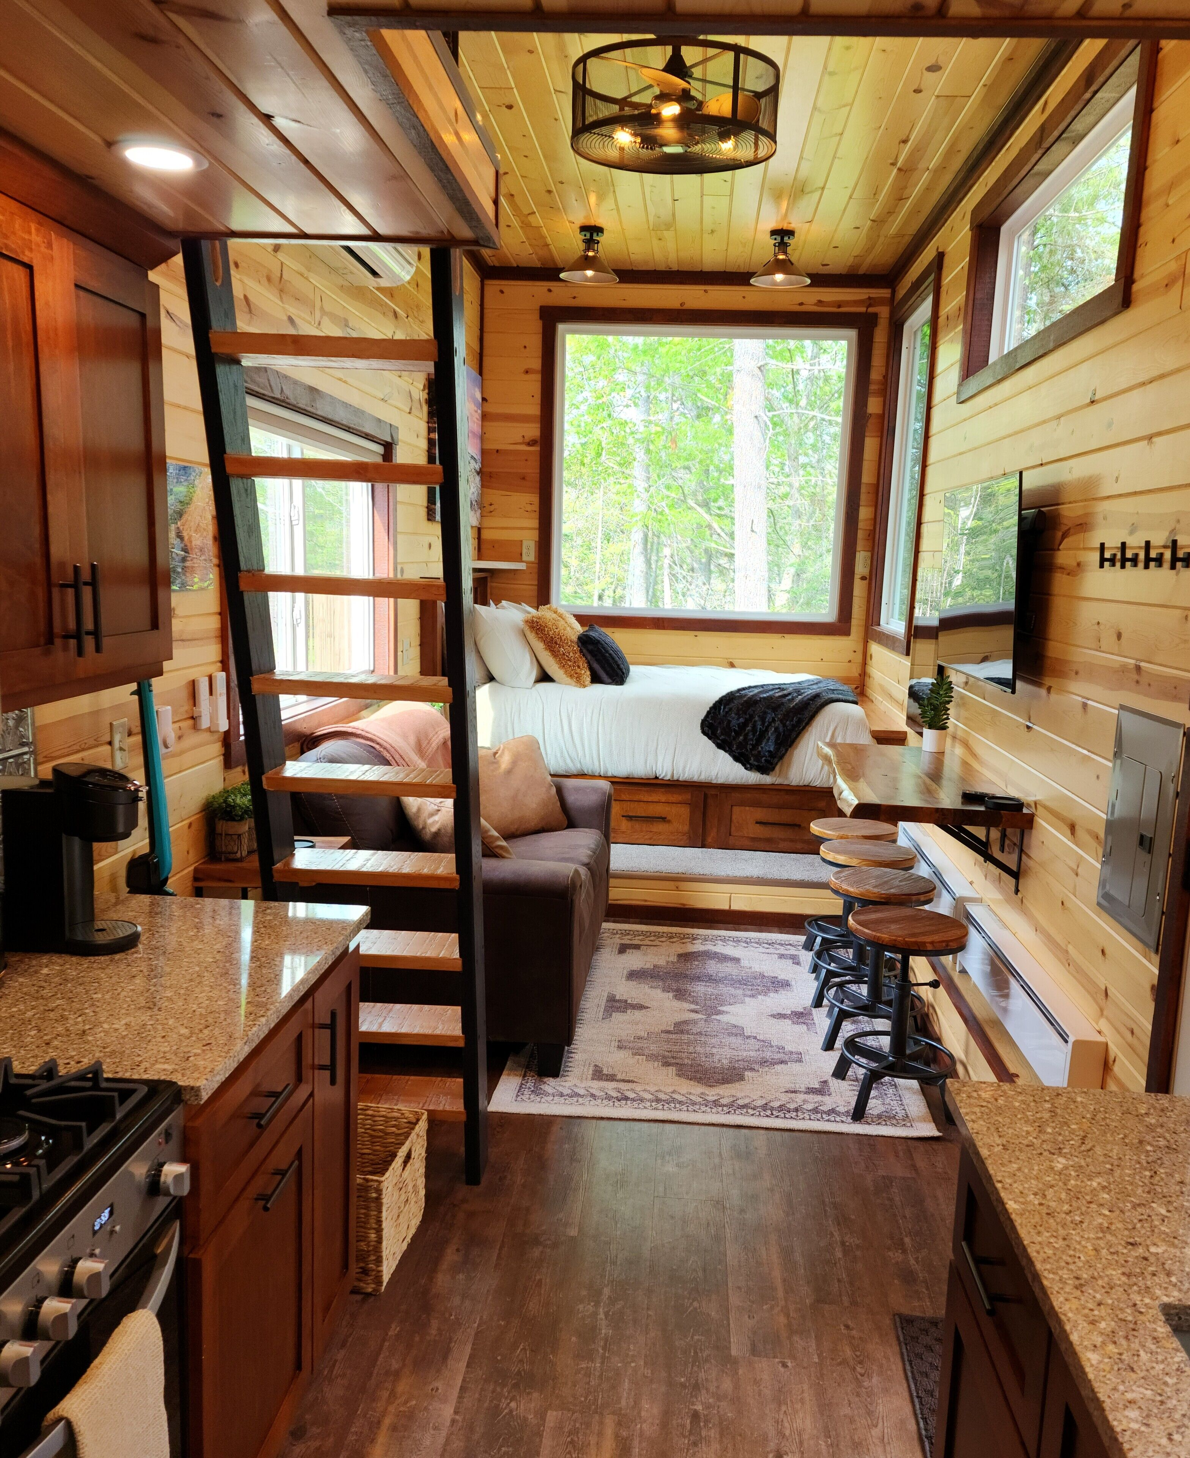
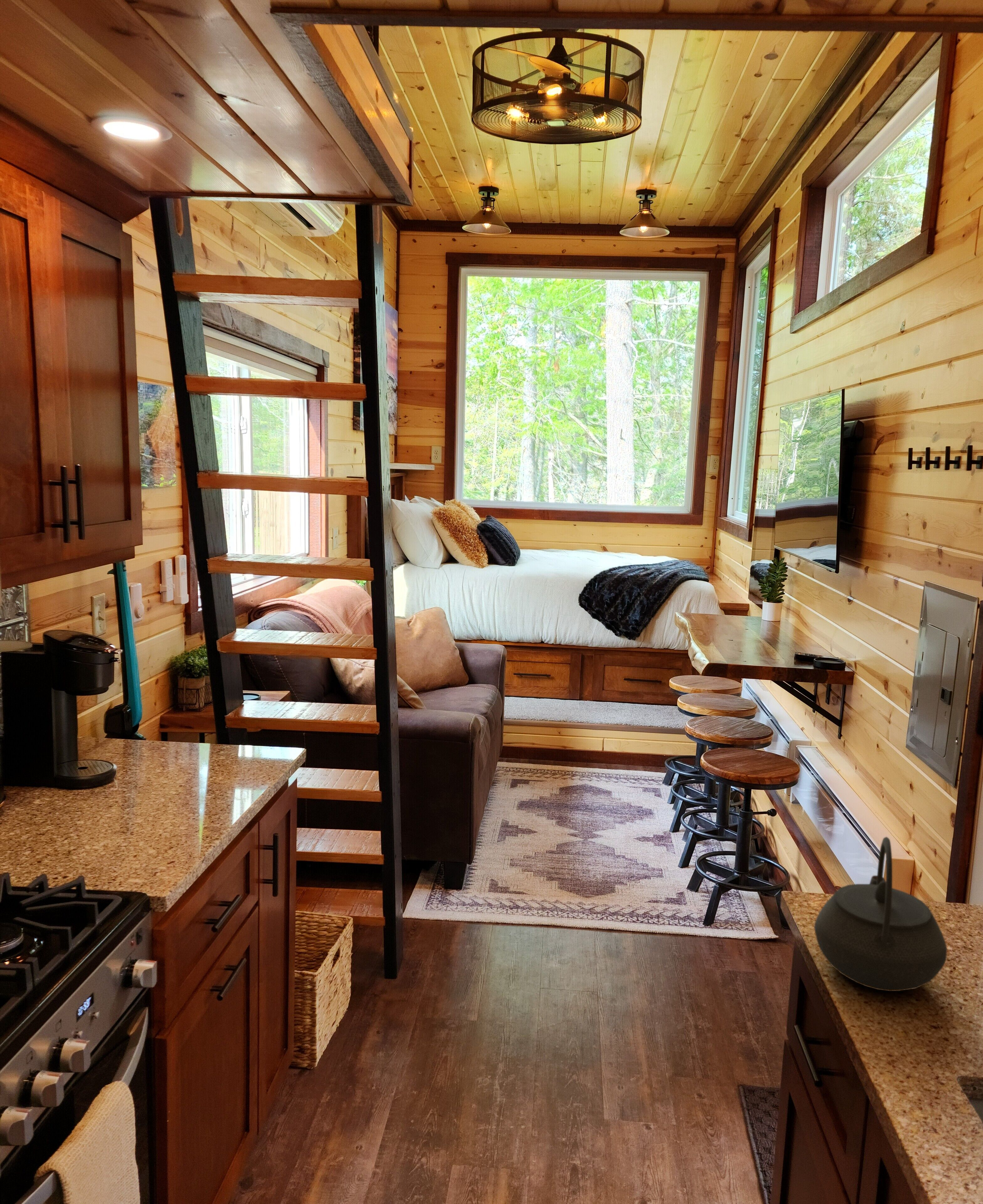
+ kettle [814,836,947,991]
